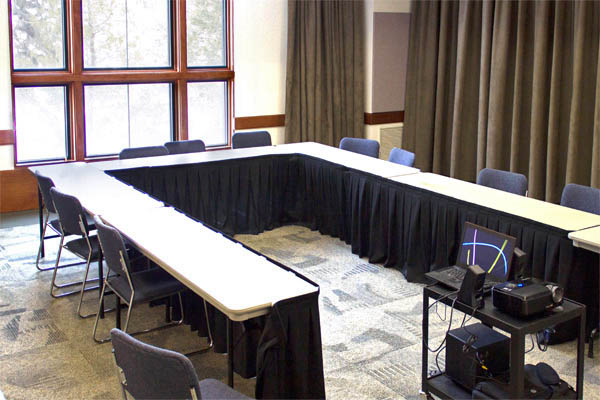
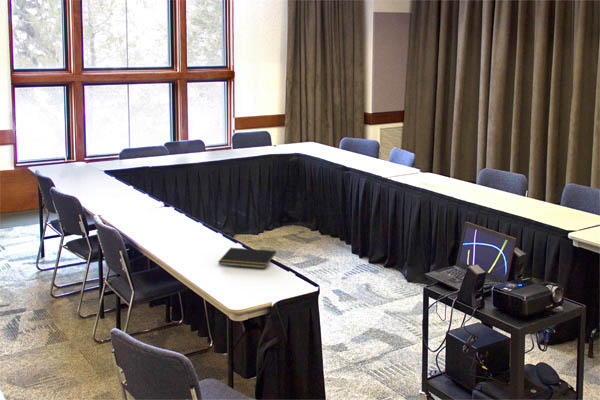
+ notepad [217,247,277,269]
